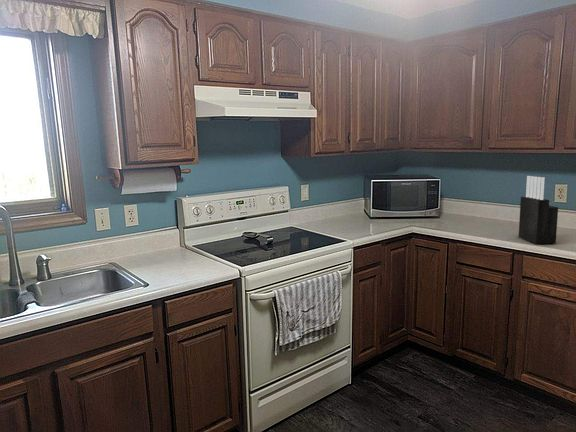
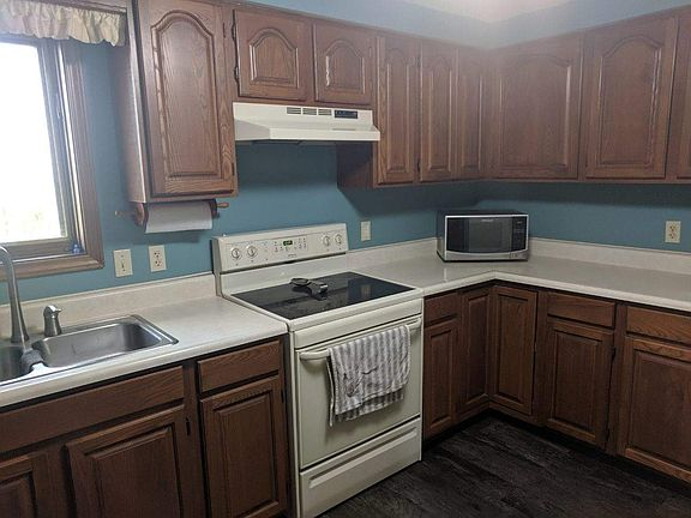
- knife block [518,175,559,245]
